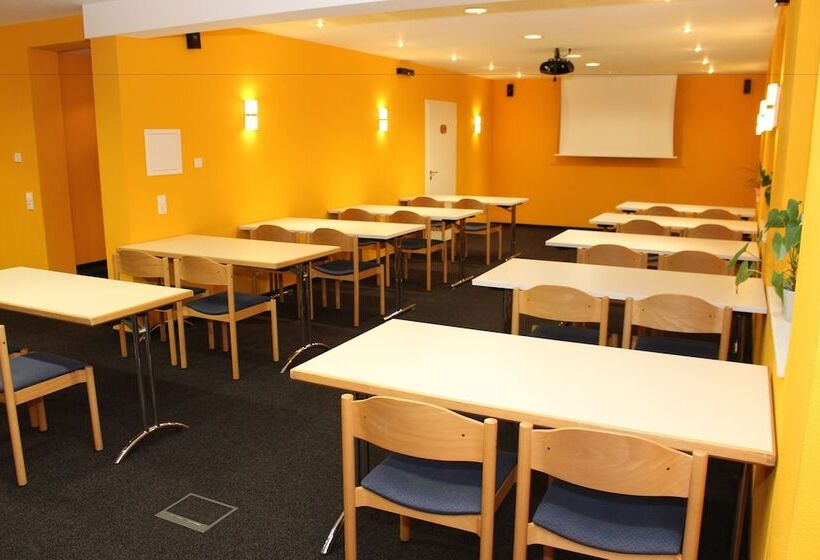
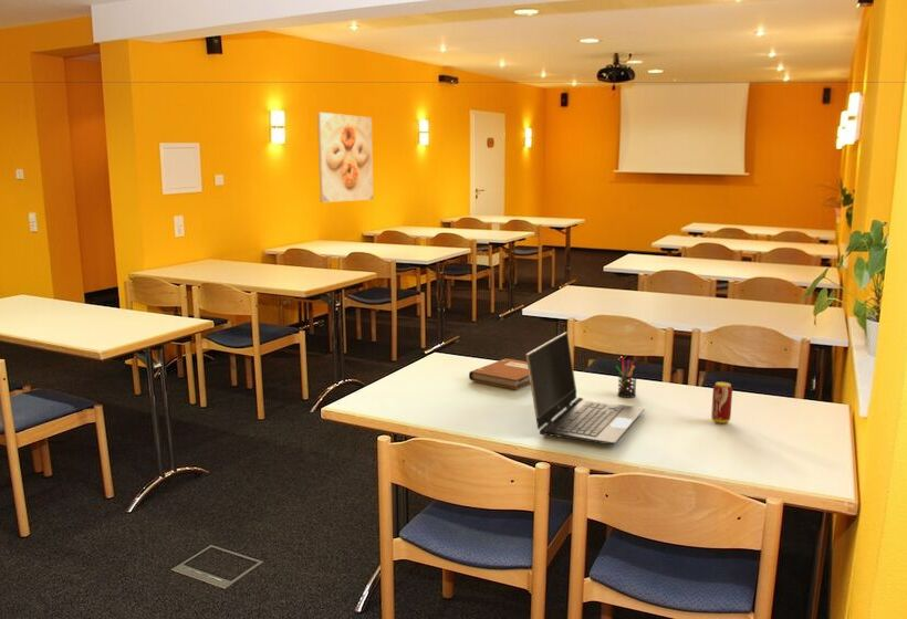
+ pen holder [615,356,638,399]
+ laptop computer [524,331,646,445]
+ beverage can [710,381,733,424]
+ notebook [468,358,531,390]
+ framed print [316,112,374,203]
